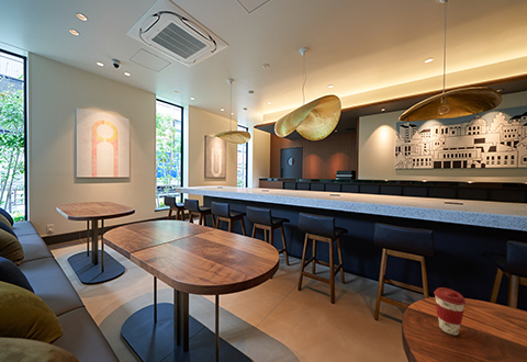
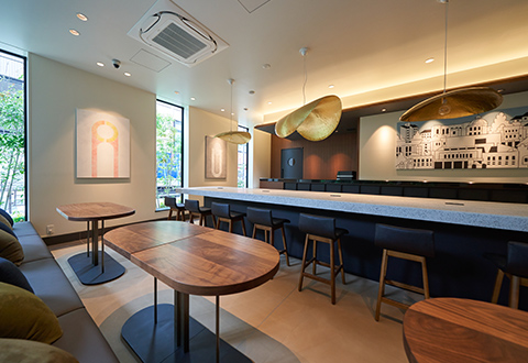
- coffee cup [433,286,467,336]
